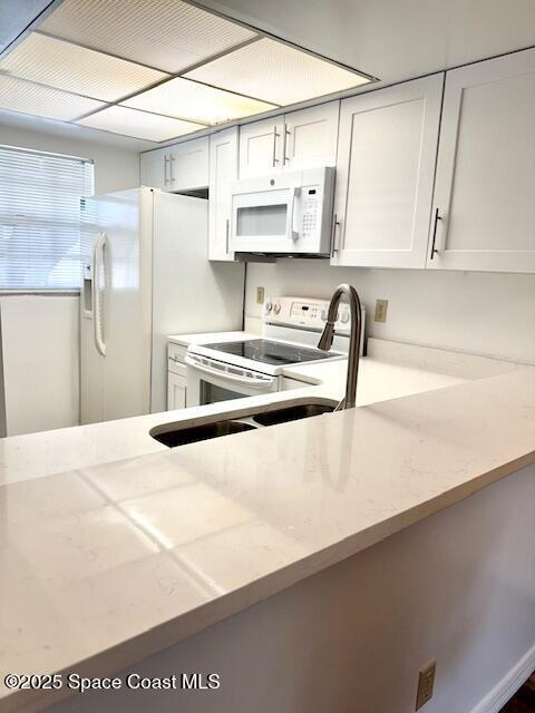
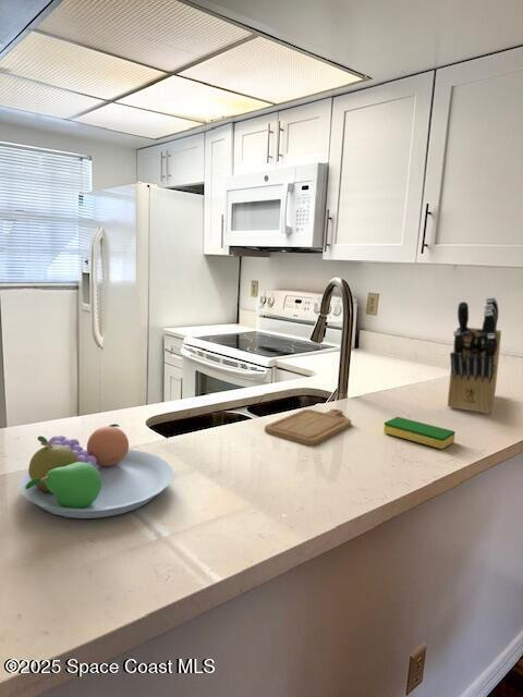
+ chopping board [264,408,352,447]
+ knife block [447,296,502,415]
+ fruit bowl [19,423,174,519]
+ dish sponge [382,416,457,450]
